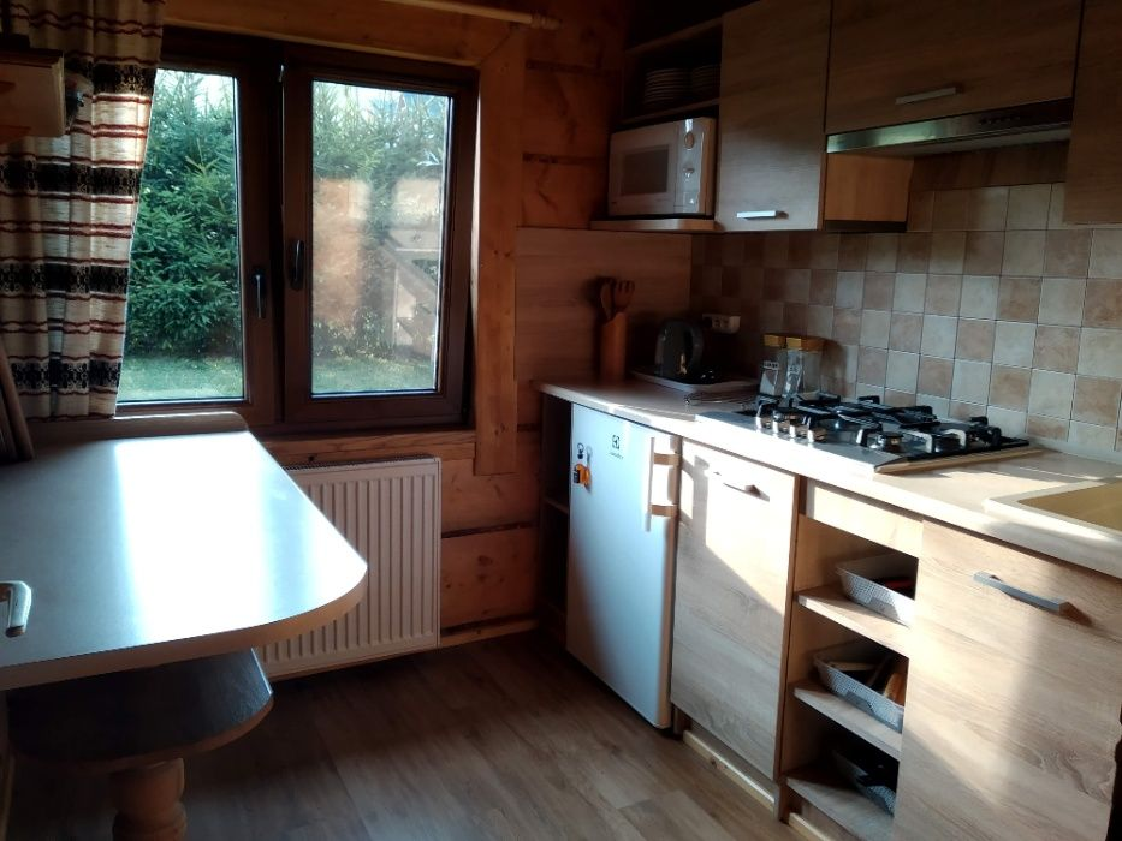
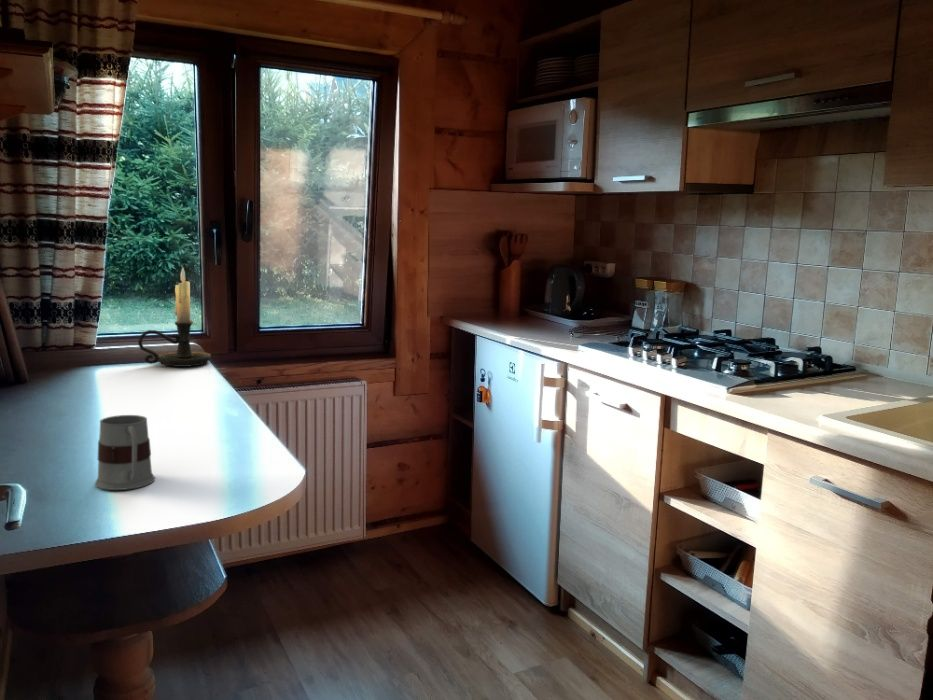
+ candle holder [137,267,212,368]
+ mug [94,414,156,491]
